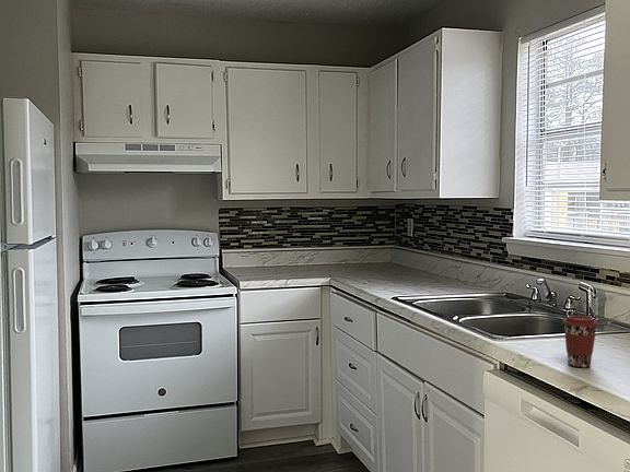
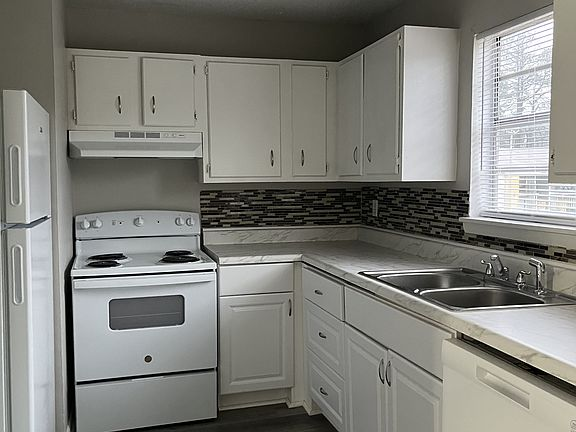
- coffee cup [561,315,599,368]
